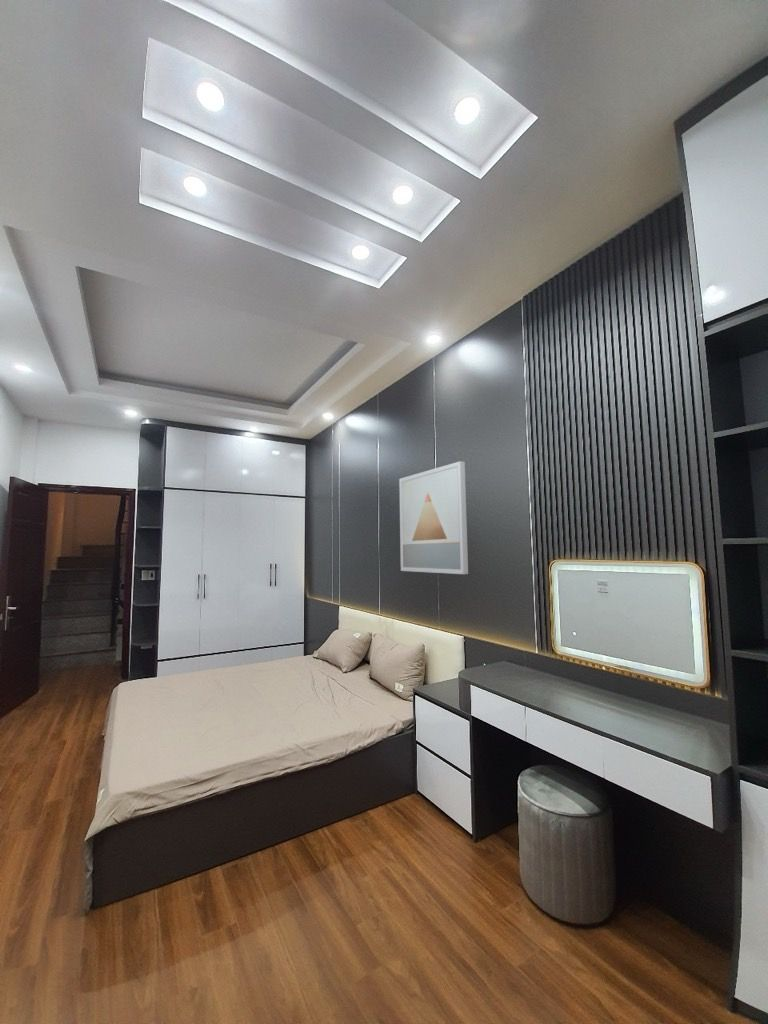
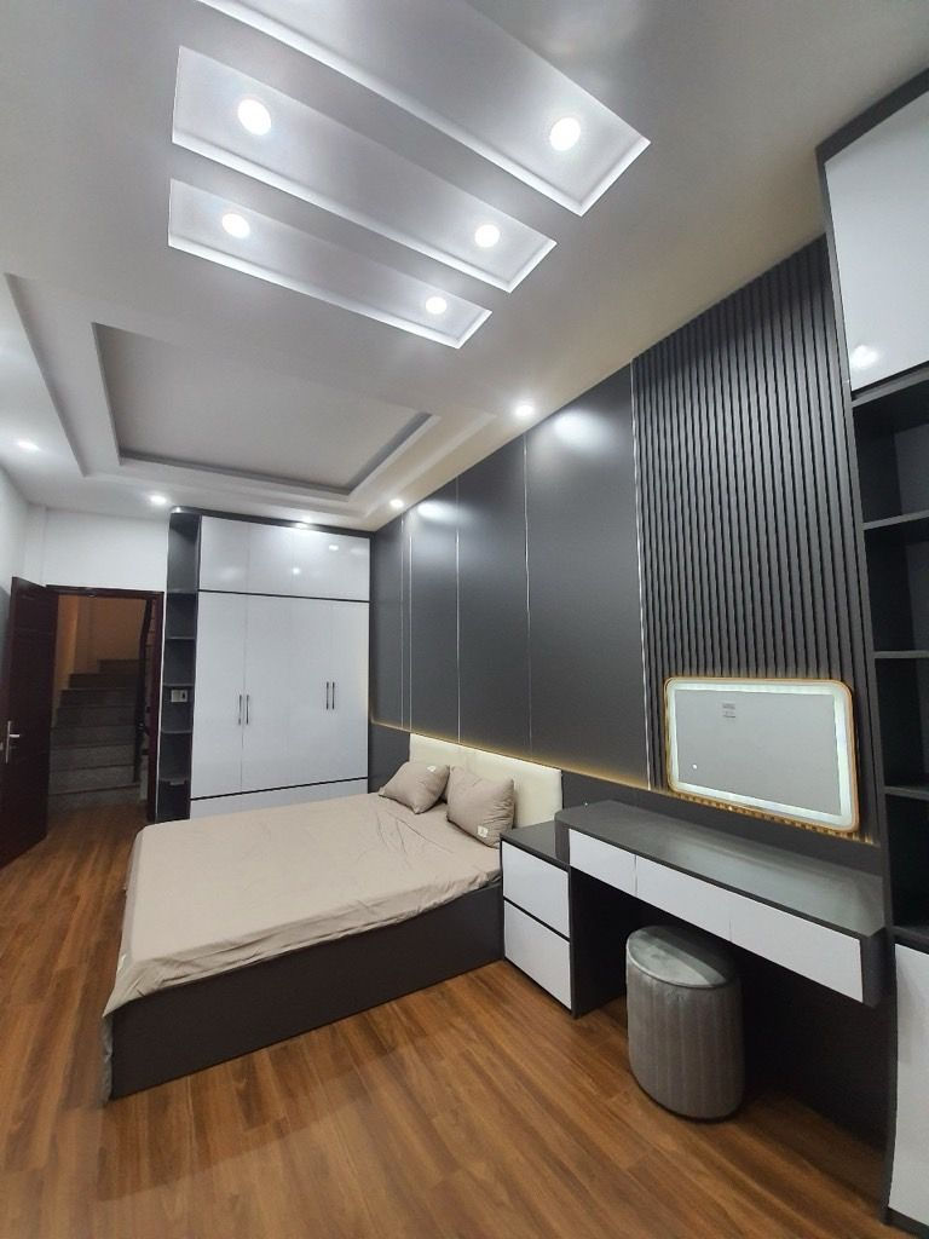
- wall art [398,460,469,575]
